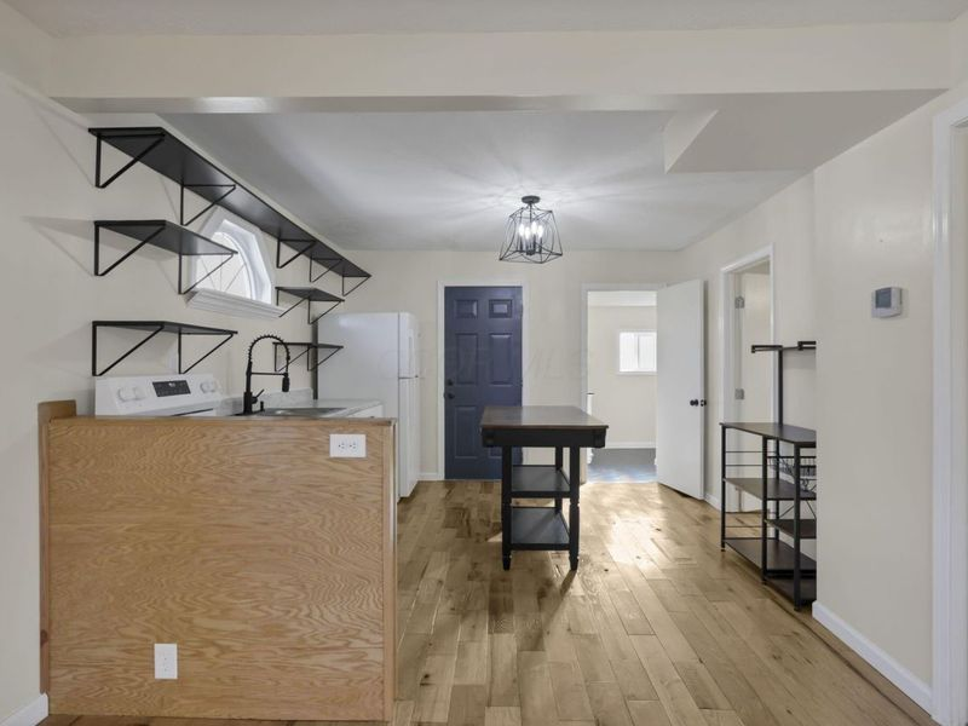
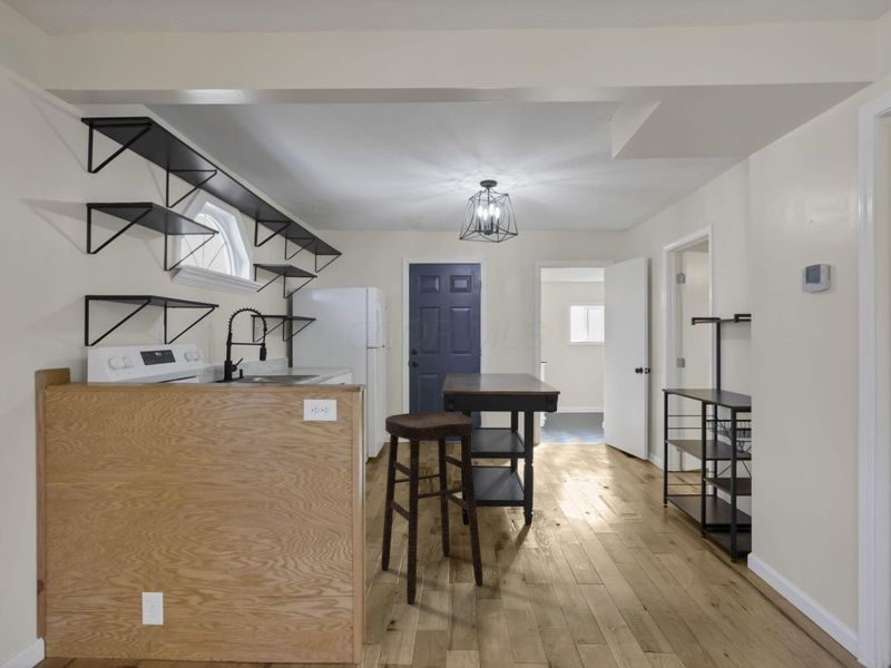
+ stool [380,411,483,605]
